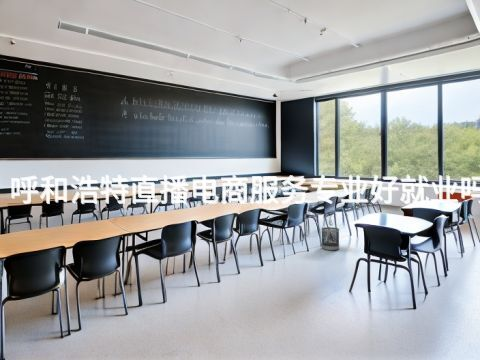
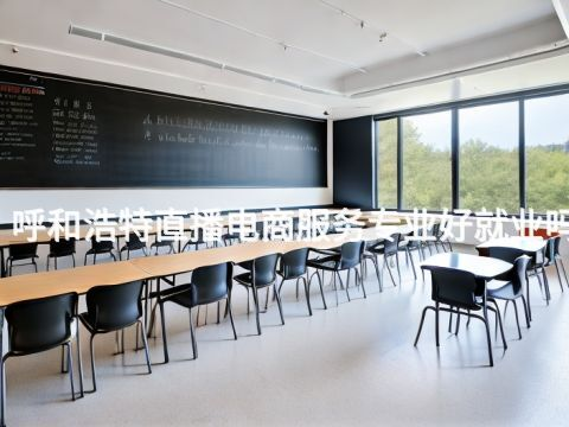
- wastebasket [321,226,340,251]
